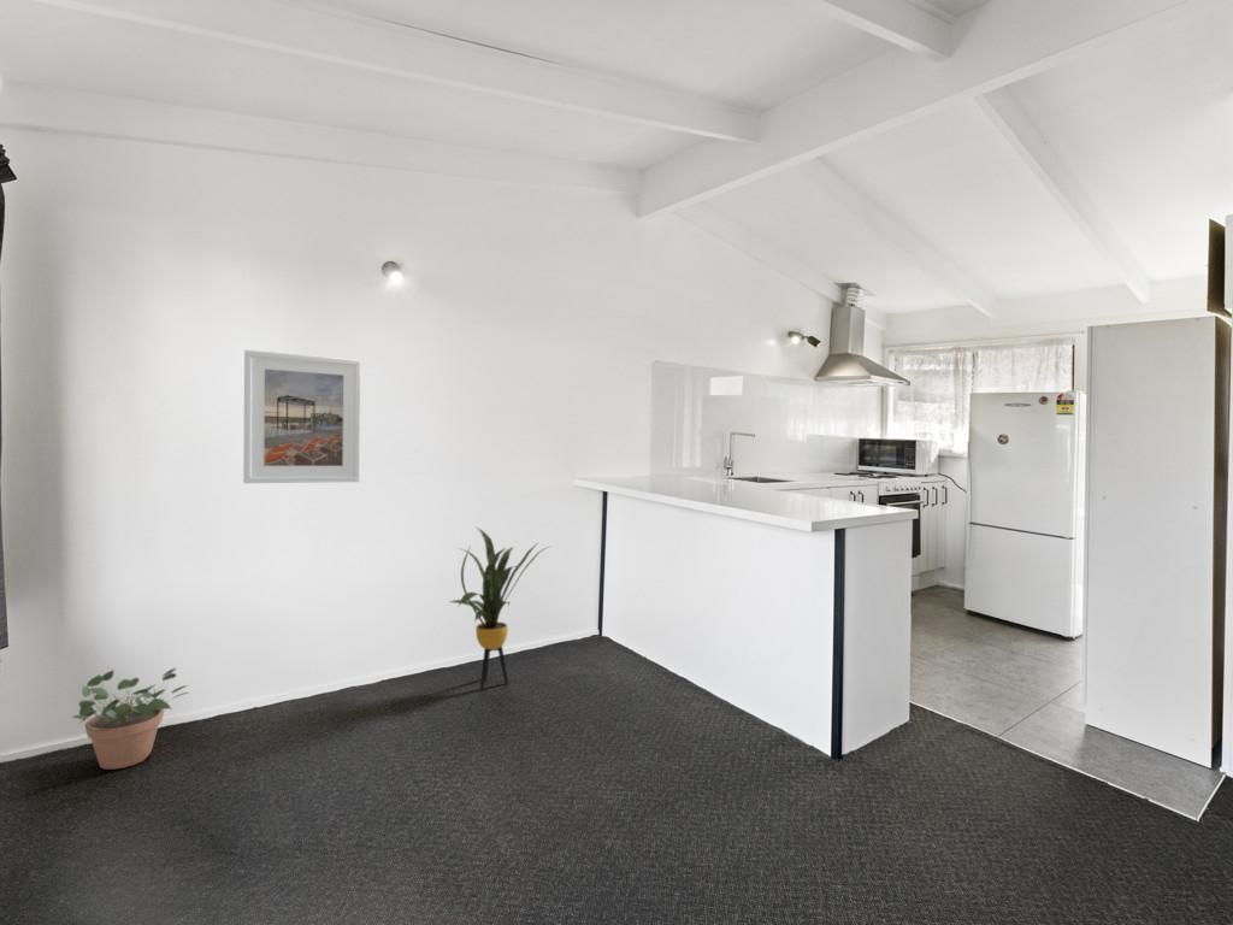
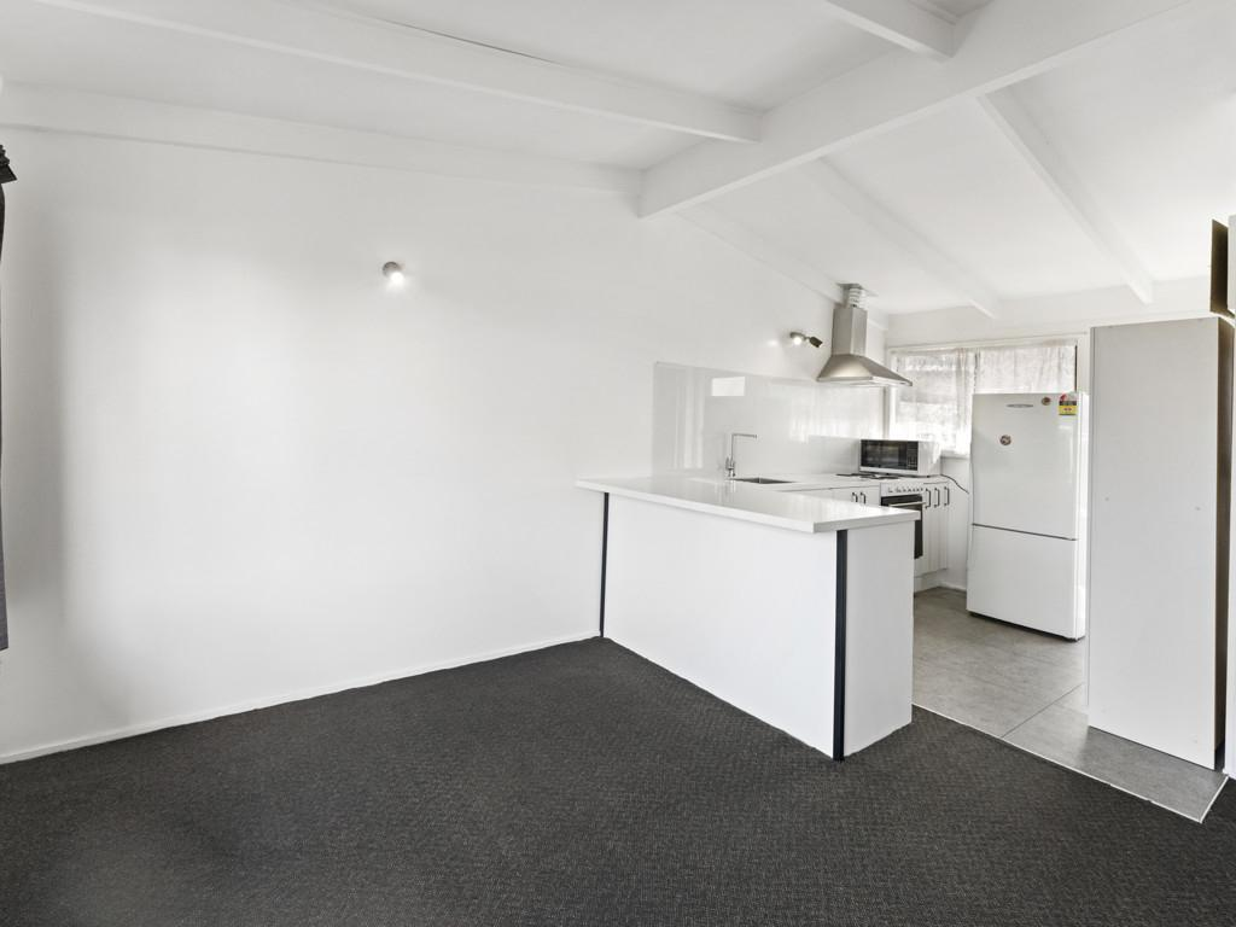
- house plant [449,526,550,689]
- potted plant [70,667,190,771]
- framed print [242,348,362,484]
